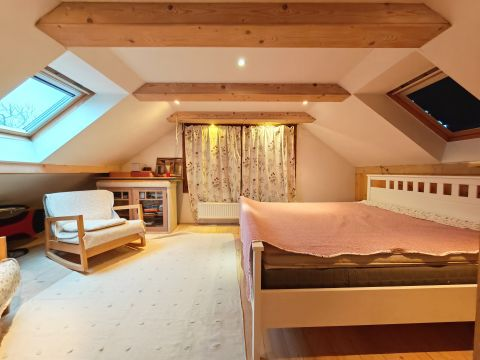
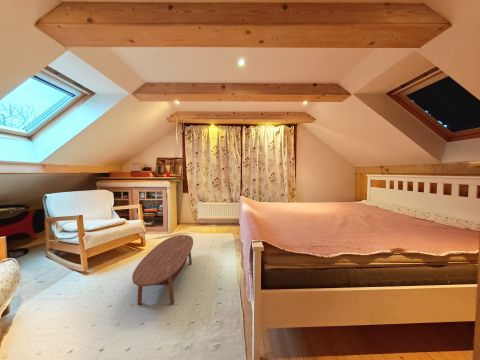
+ coffee table [131,234,194,306]
